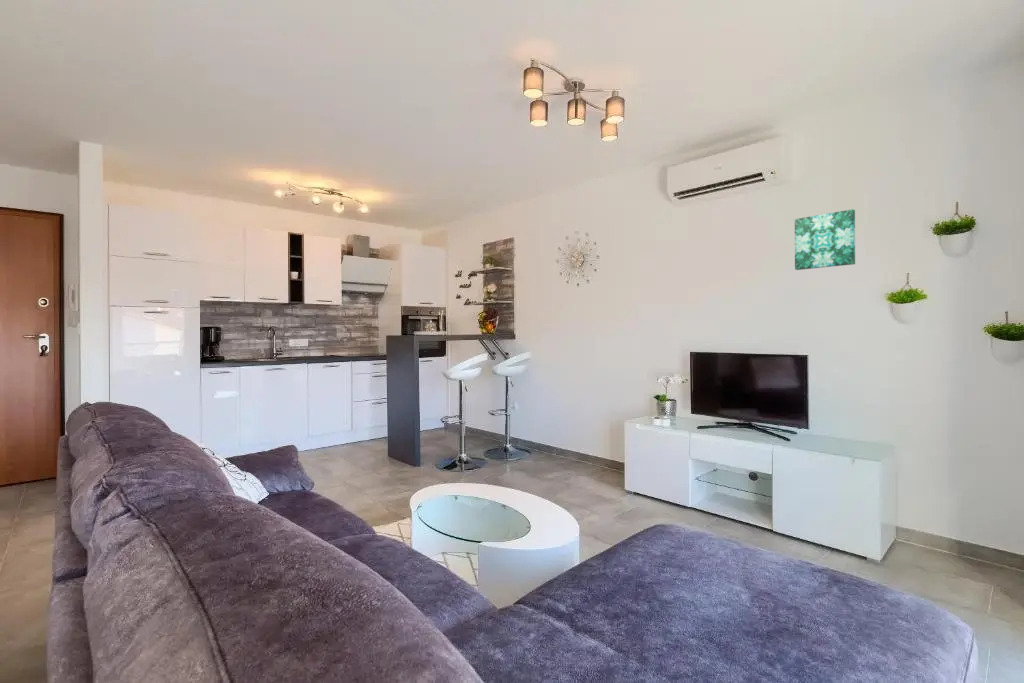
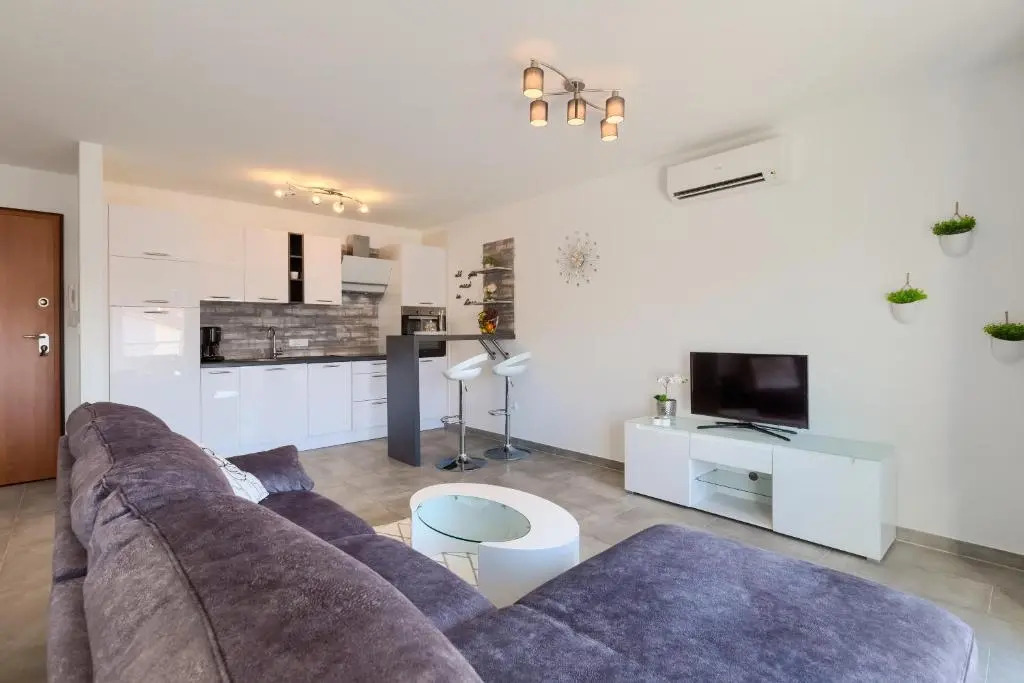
- wall art [794,208,856,271]
